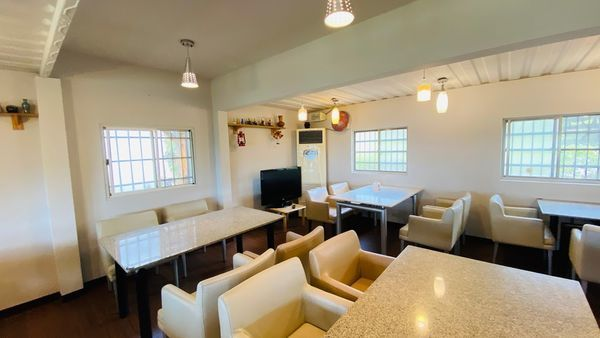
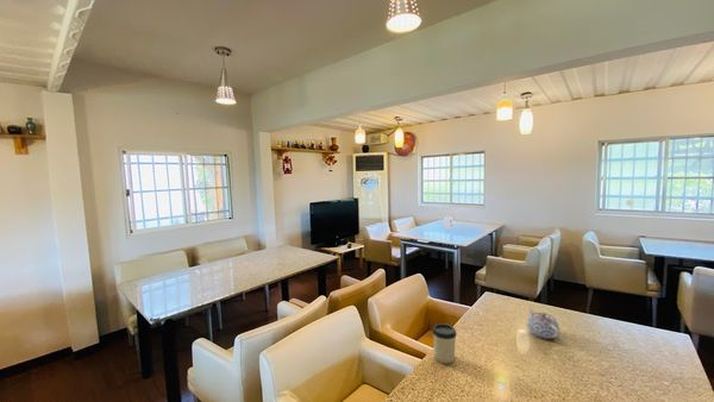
+ teapot [526,306,562,340]
+ cup [431,322,458,365]
